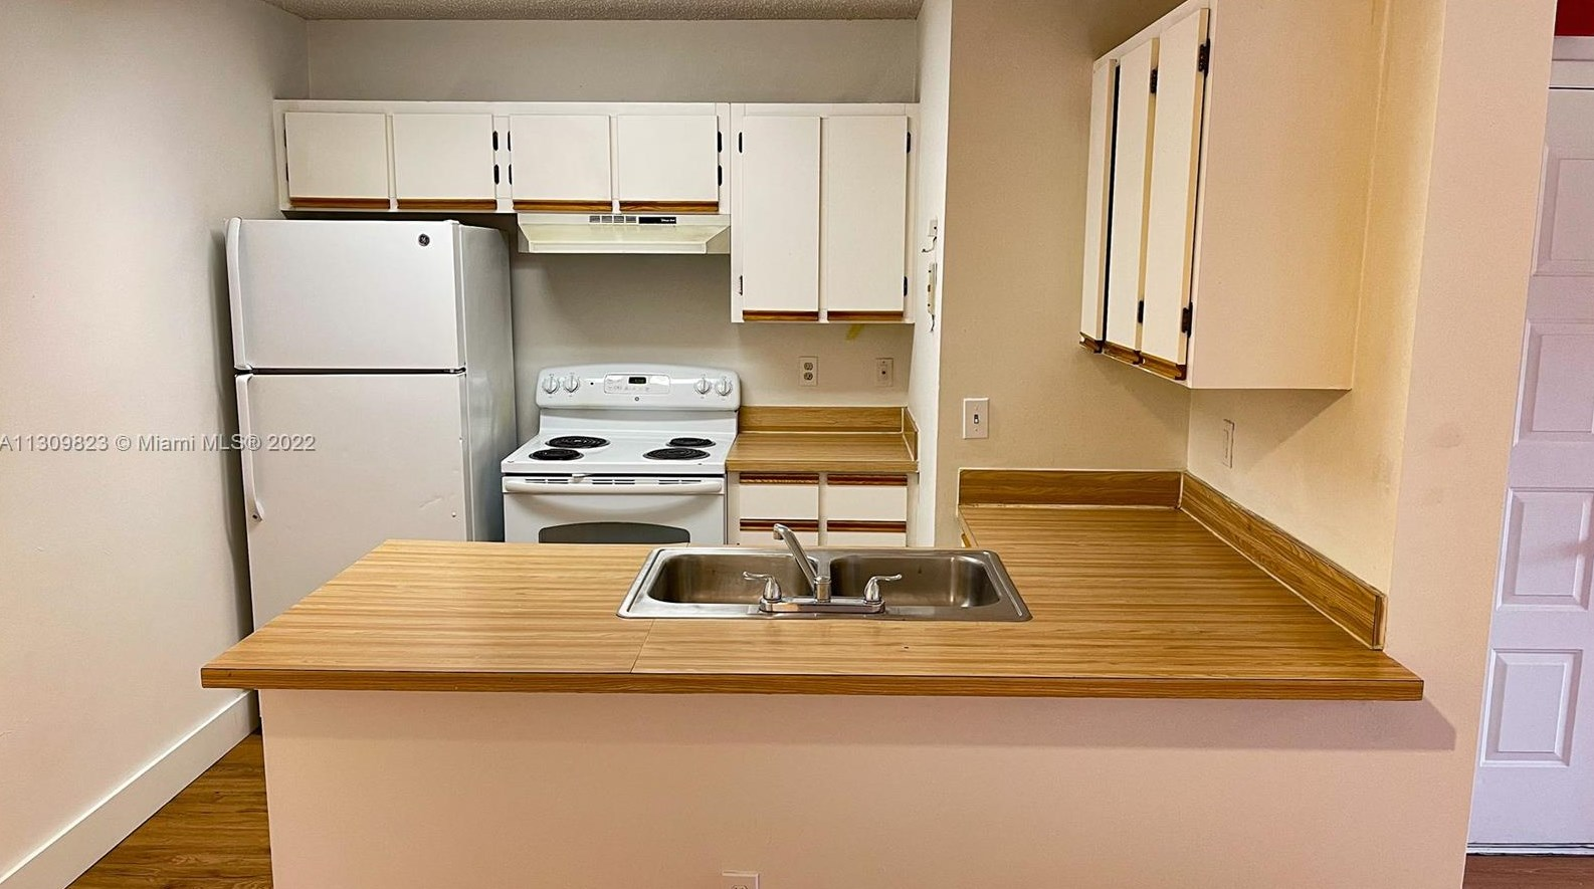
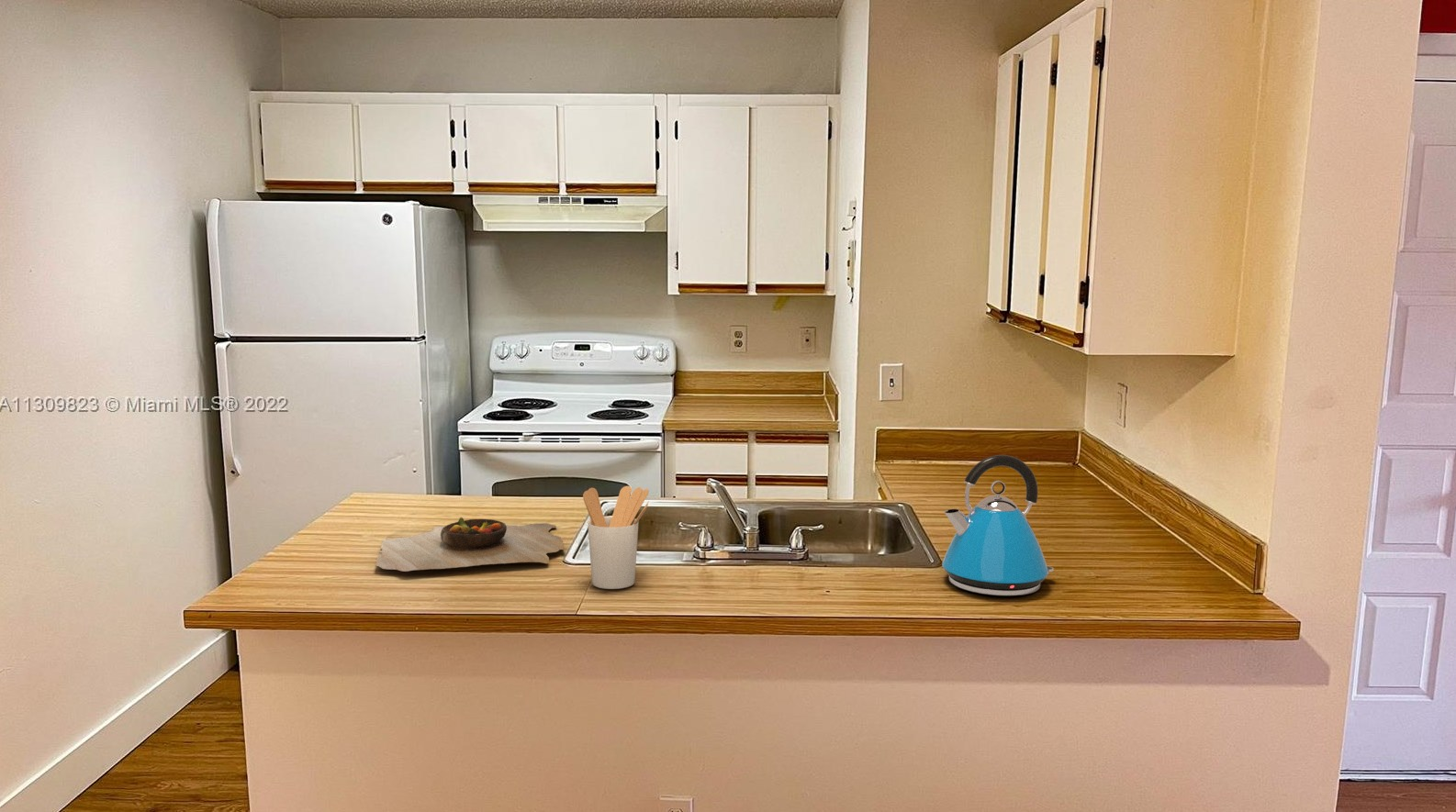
+ cutting board [375,517,566,573]
+ kettle [941,454,1055,596]
+ utensil holder [582,485,650,590]
